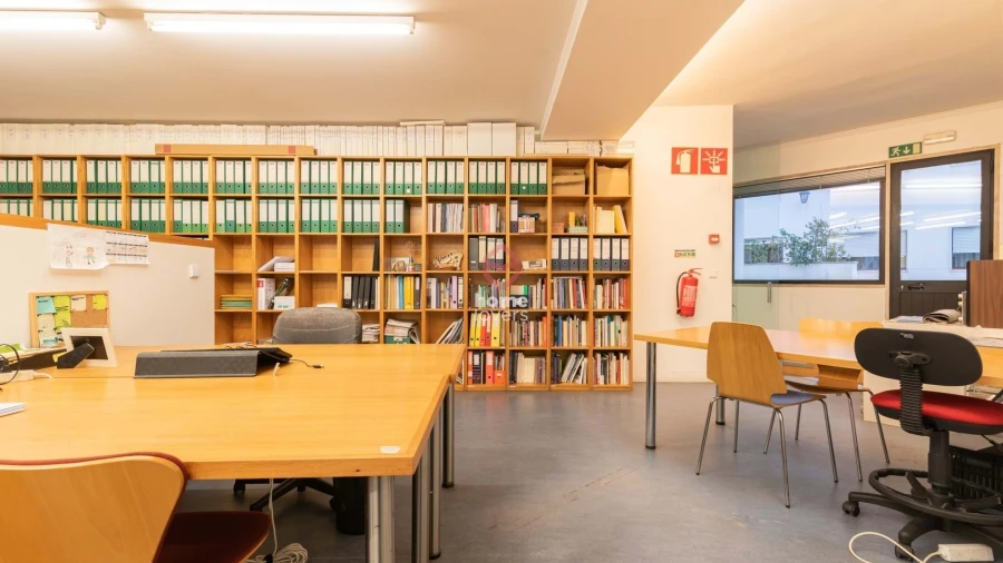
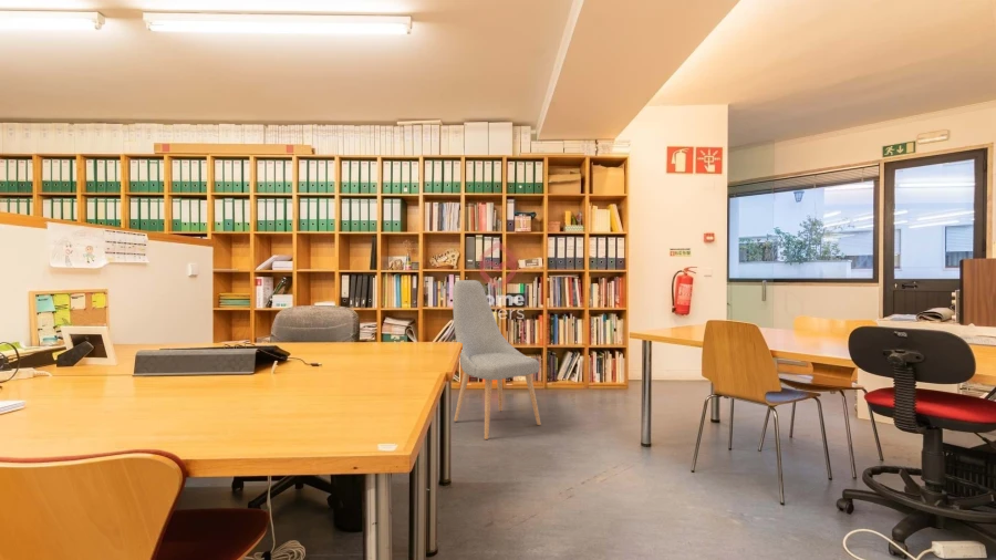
+ chair [452,279,542,440]
